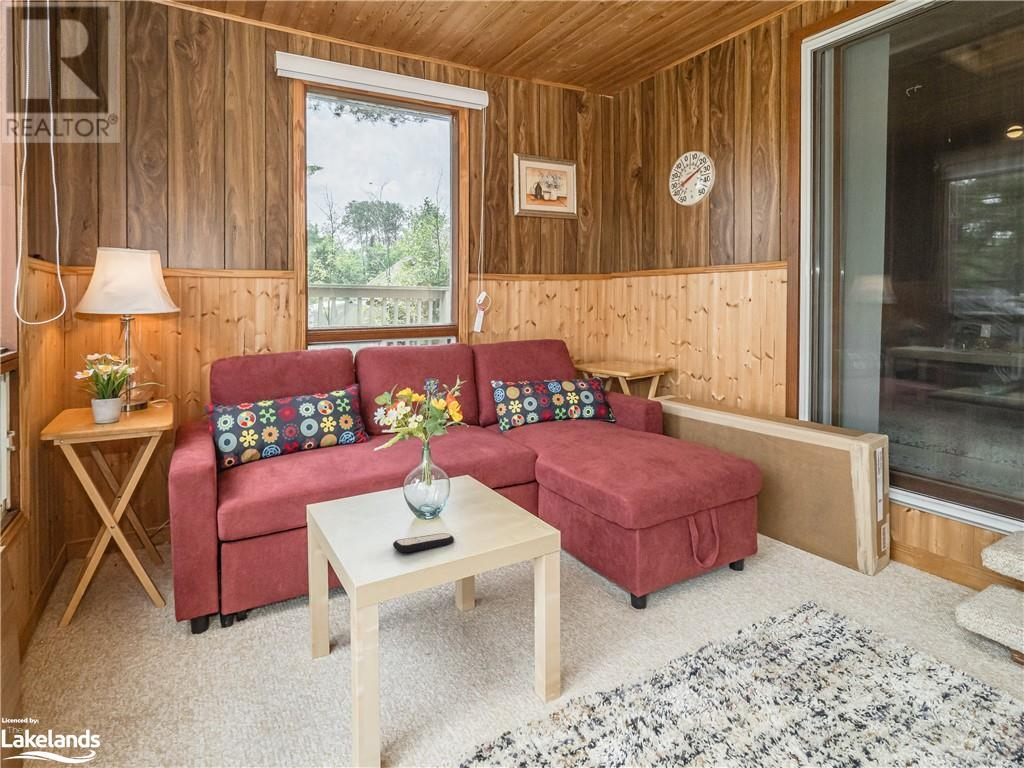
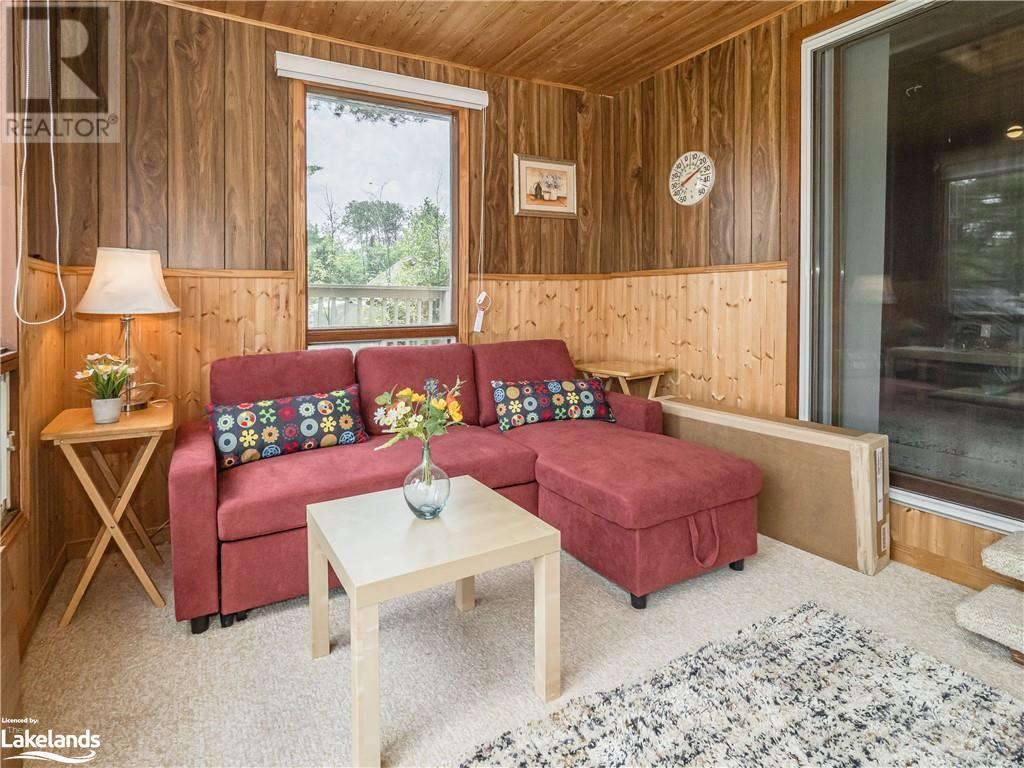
- remote control [392,532,455,553]
